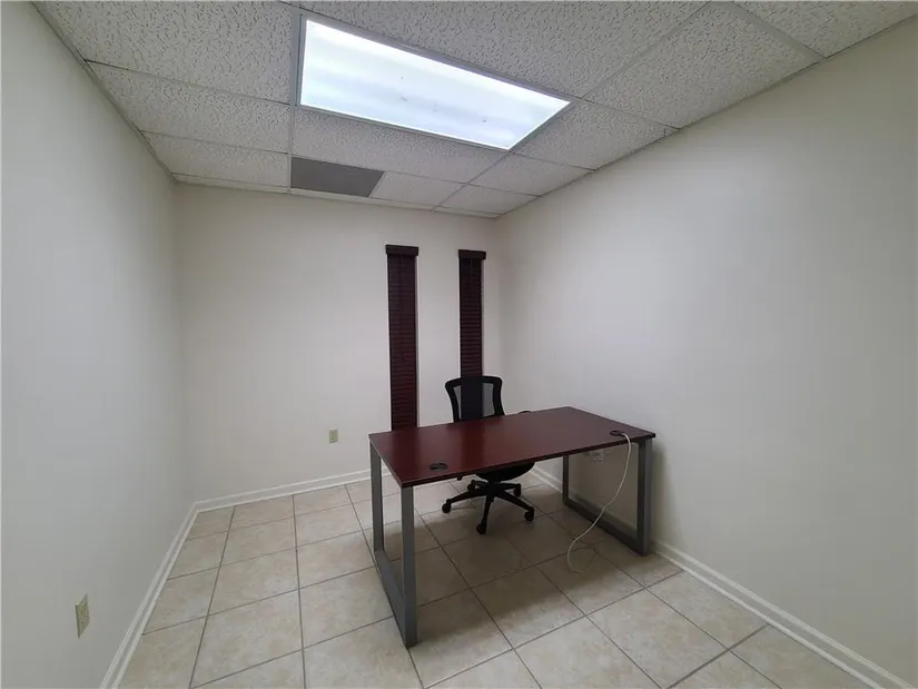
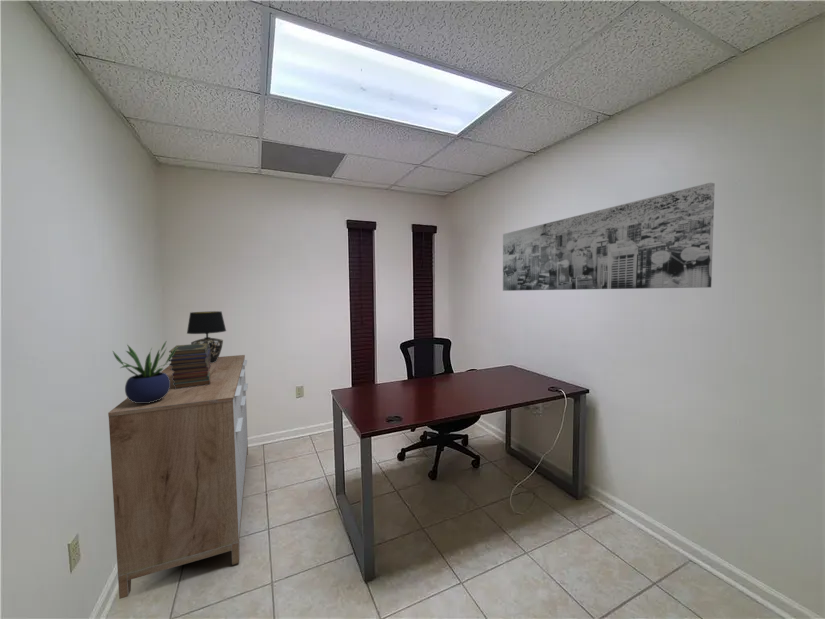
+ table lamp [186,310,227,363]
+ book stack [168,343,211,389]
+ wall art [502,182,716,292]
+ potted plant [112,339,178,403]
+ sideboard [107,354,249,600]
